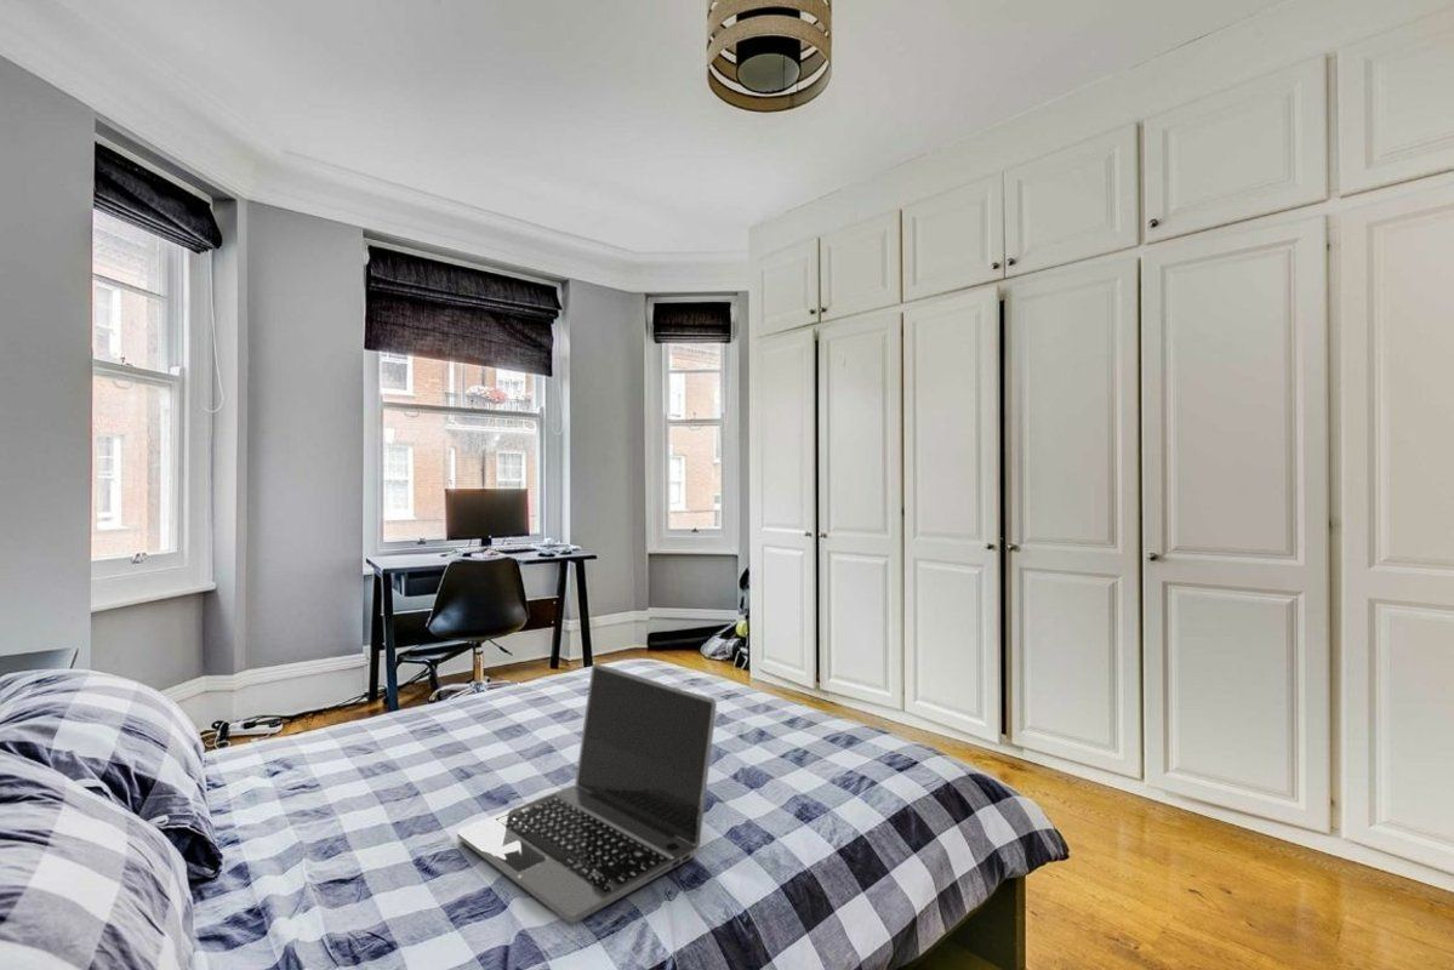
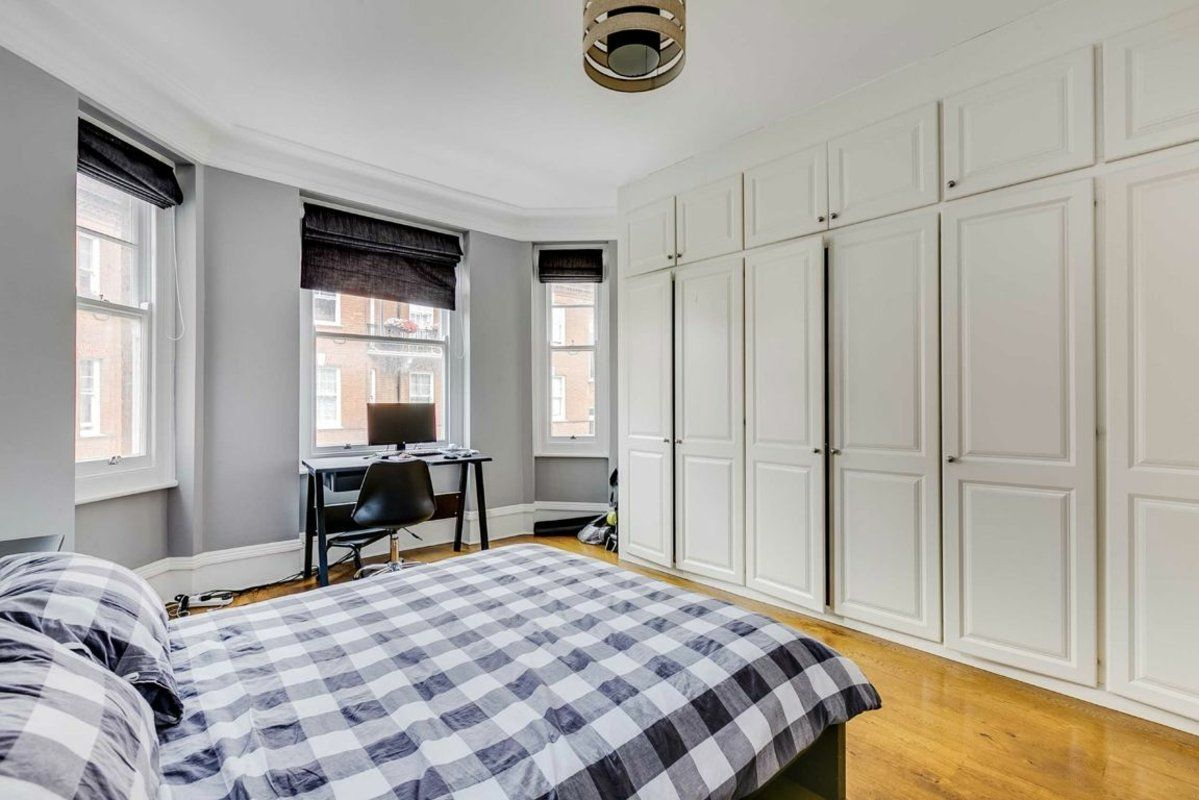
- laptop [456,663,718,924]
